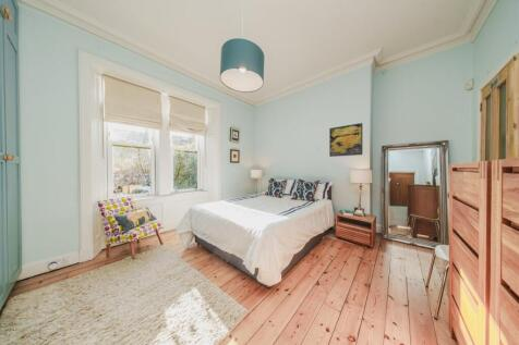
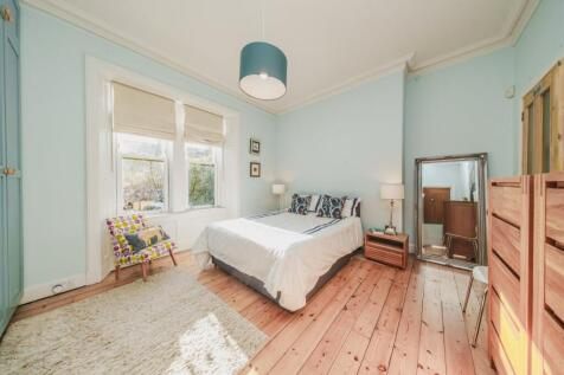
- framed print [328,122,363,158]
